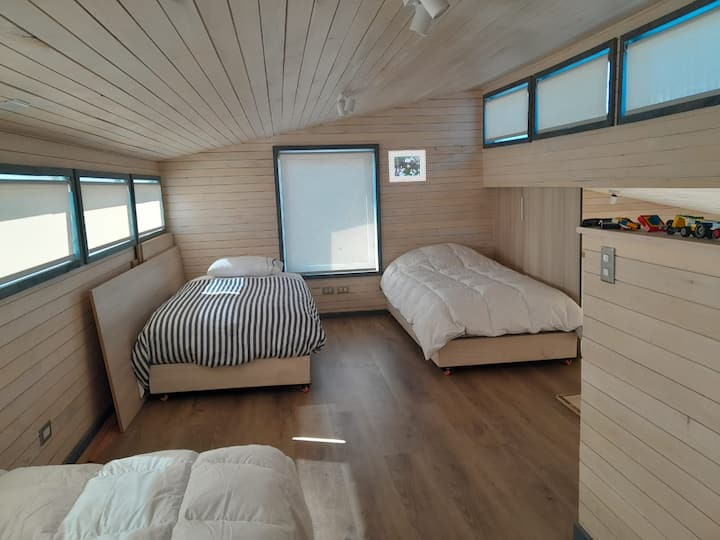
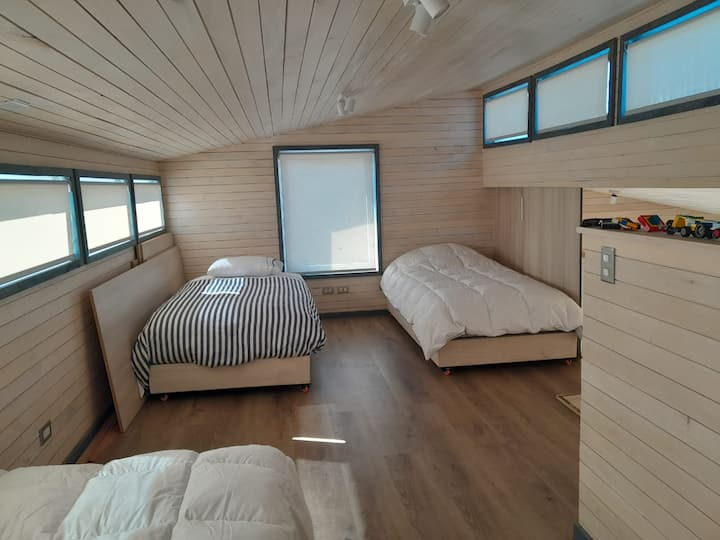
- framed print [387,149,427,183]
